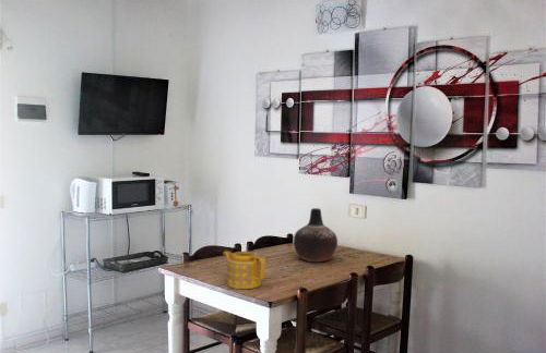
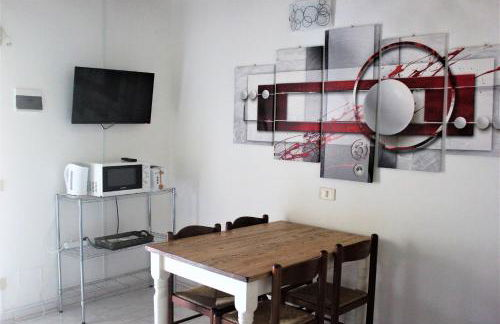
- teapot [222,249,266,290]
- vase [293,207,339,263]
